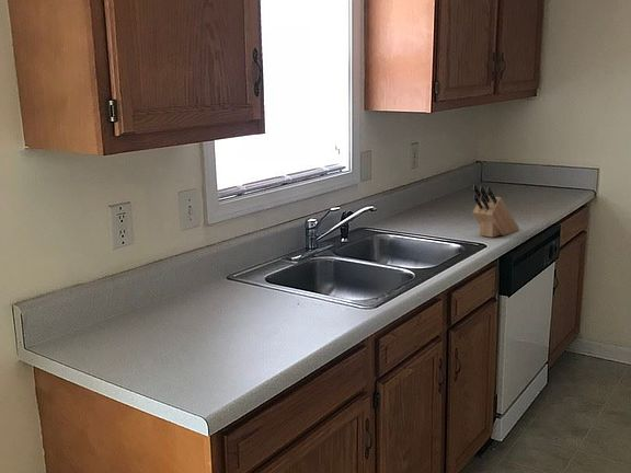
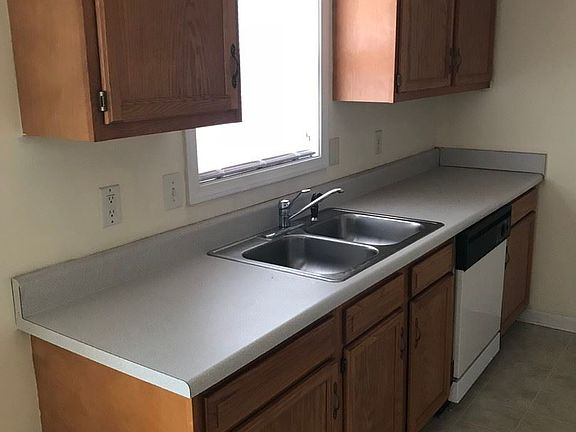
- knife block [471,184,520,239]
